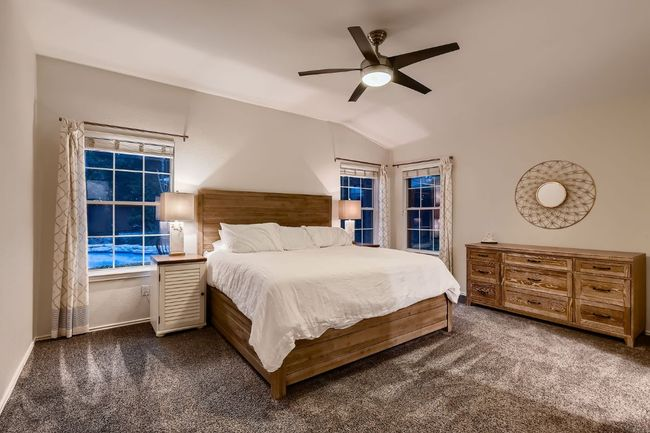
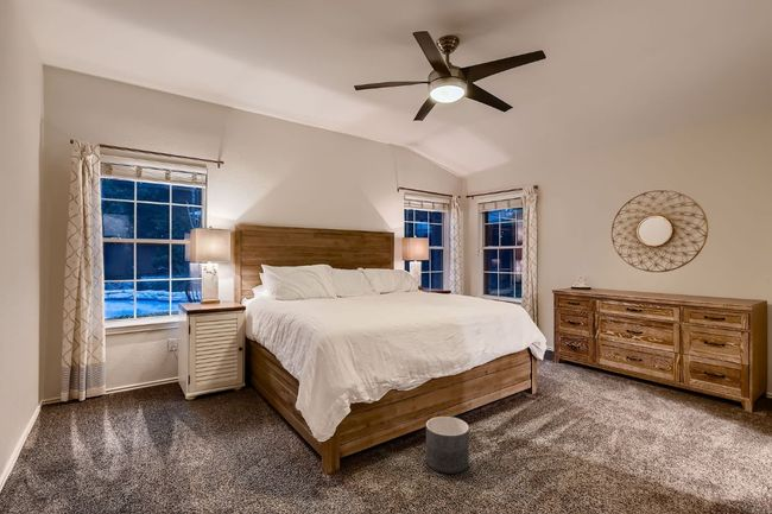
+ planter [425,415,470,475]
